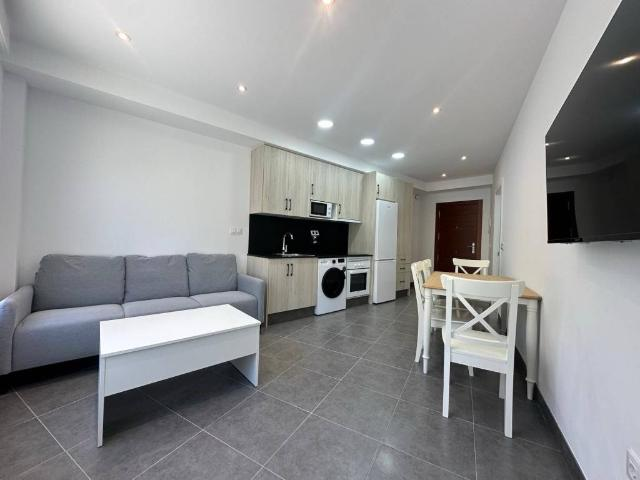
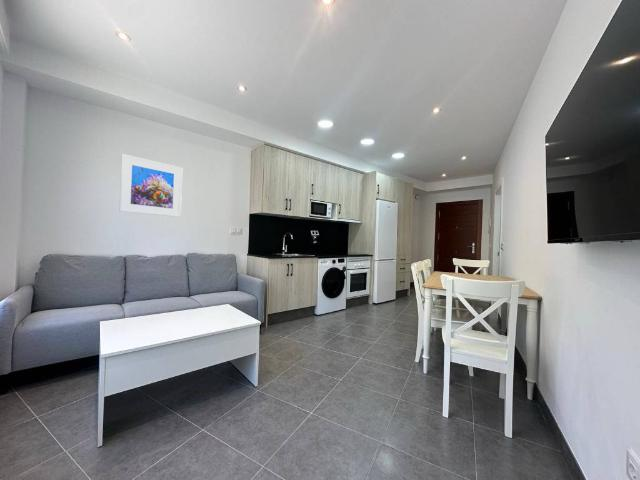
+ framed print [118,153,183,218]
